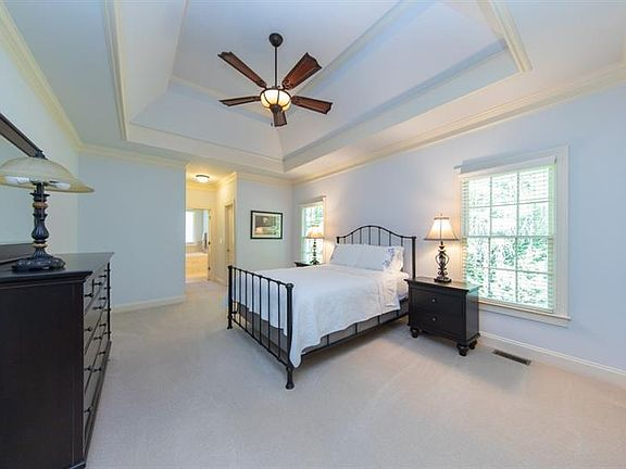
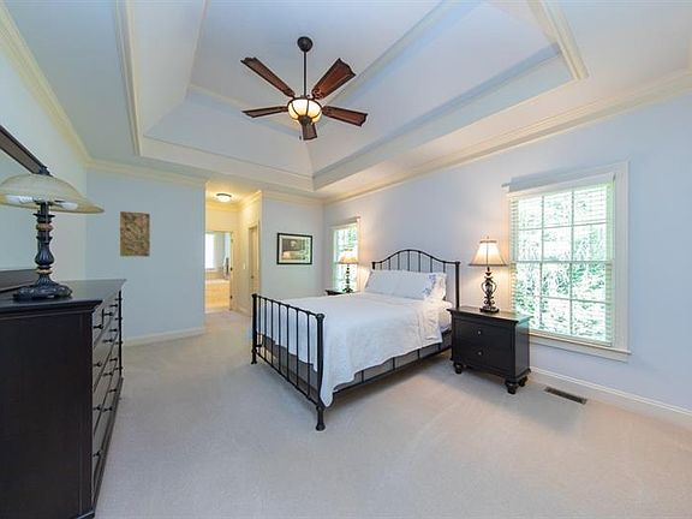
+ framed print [119,210,151,258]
